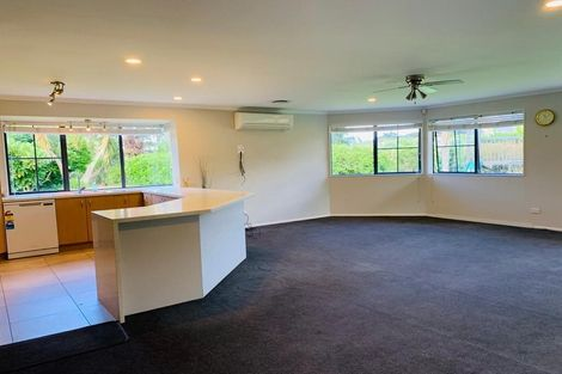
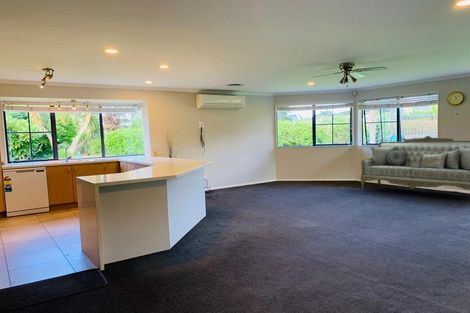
+ sofa [359,135,470,191]
